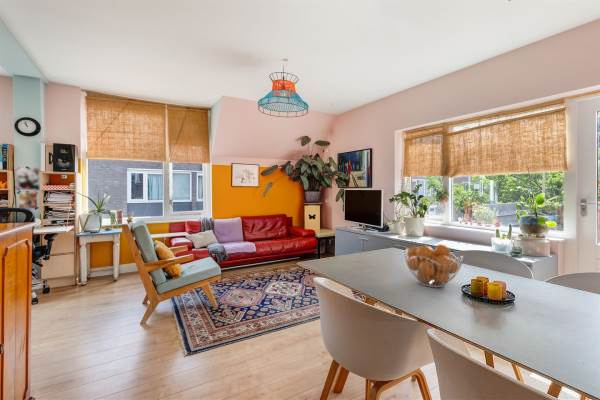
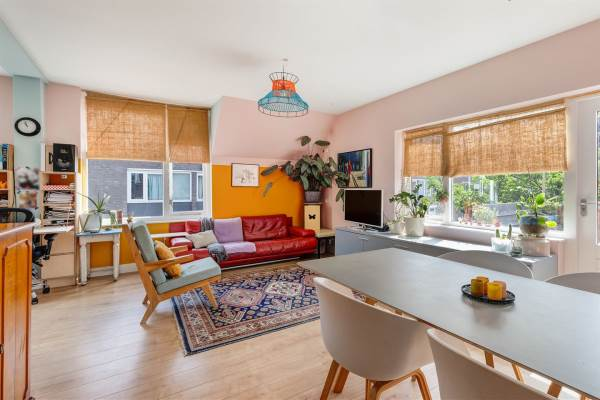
- fruit basket [403,243,464,288]
